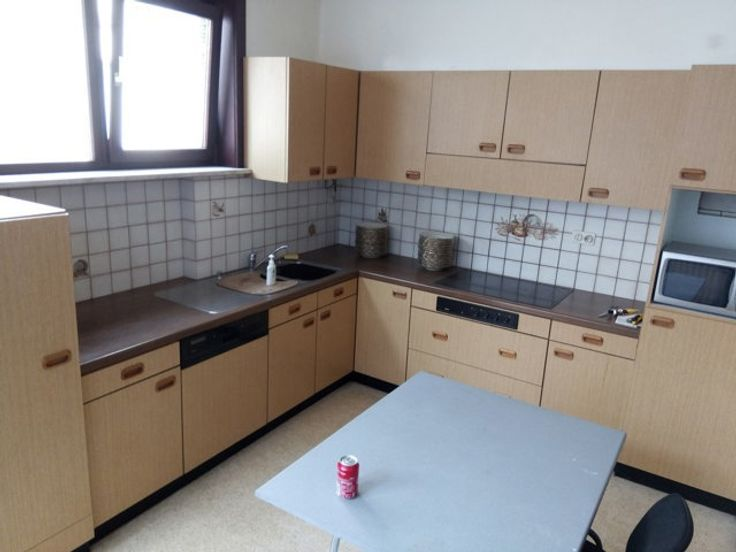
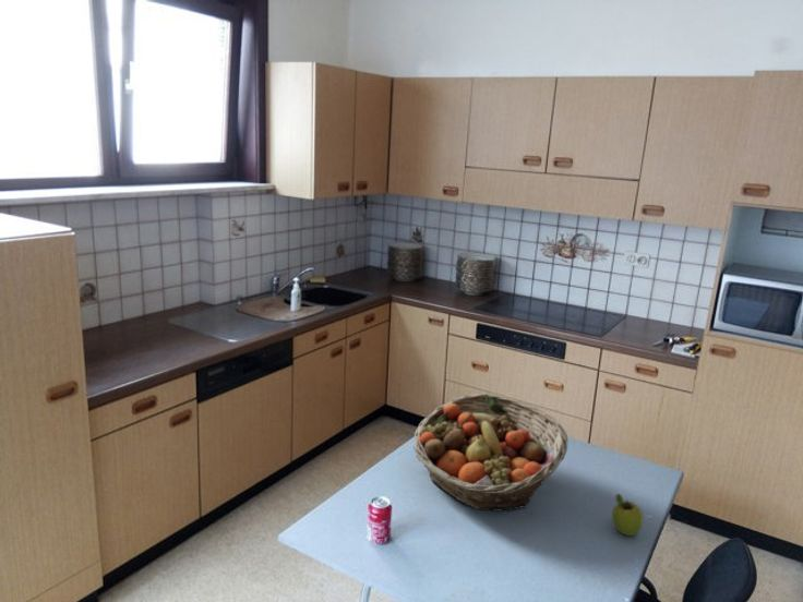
+ fruit [611,493,644,537]
+ fruit basket [412,393,568,513]
